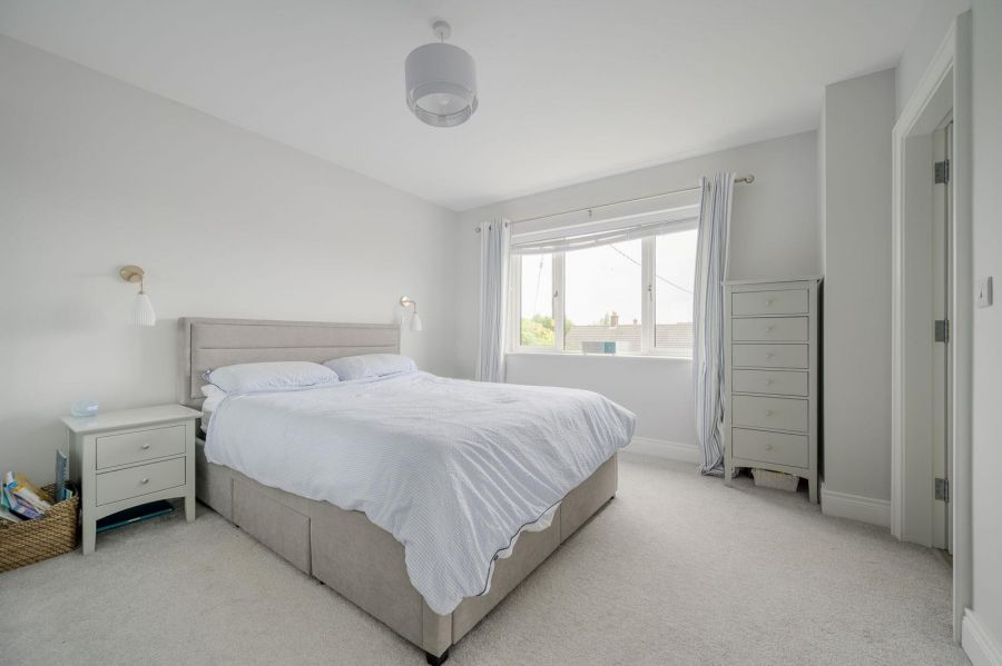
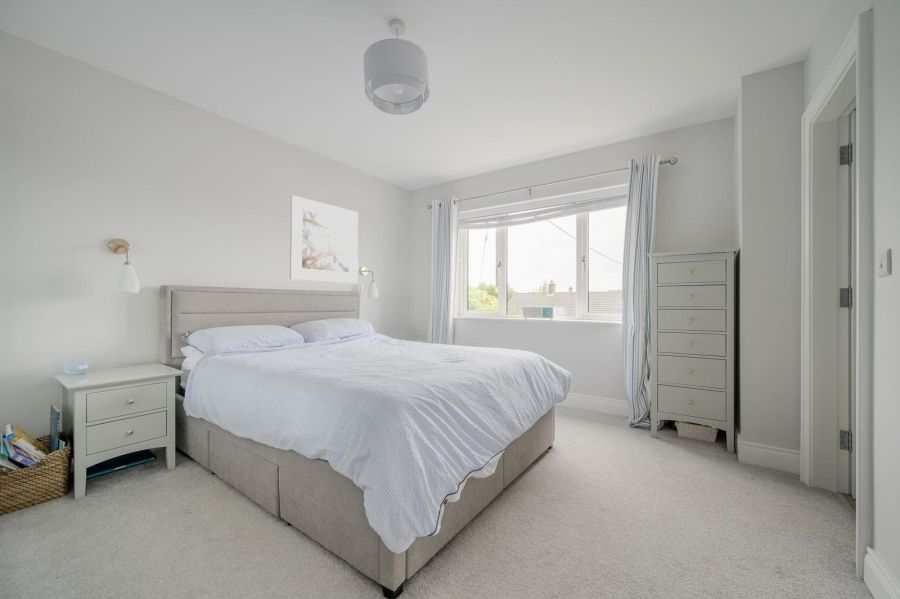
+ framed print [289,194,359,284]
